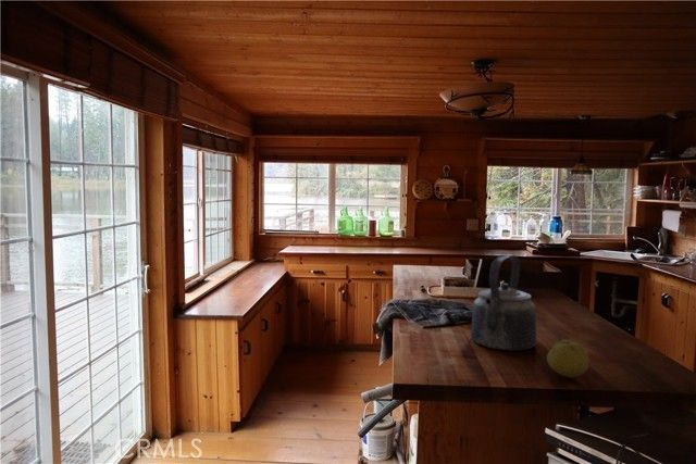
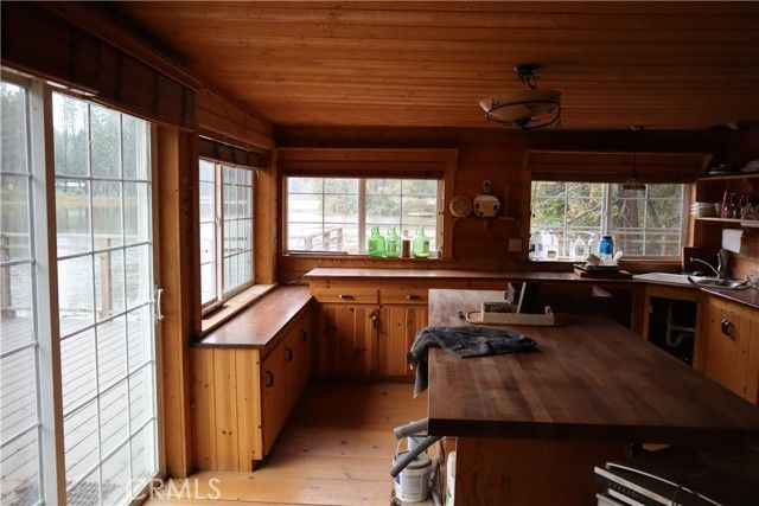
- fruit [546,339,591,378]
- kettle [470,253,538,352]
